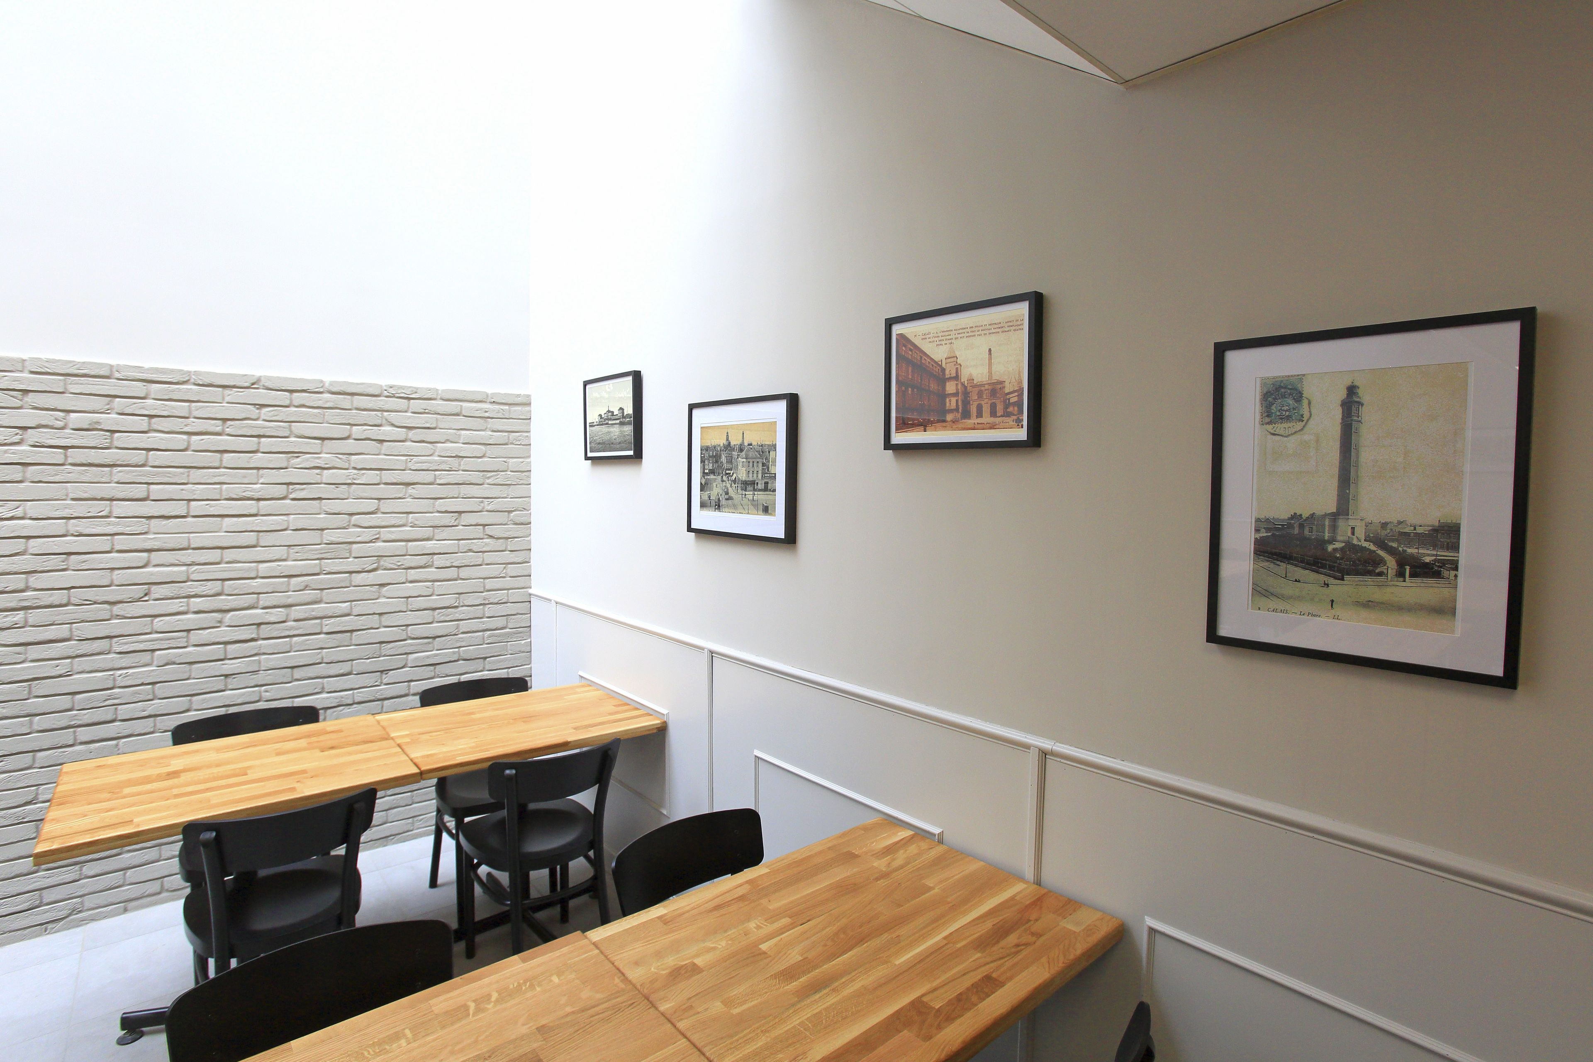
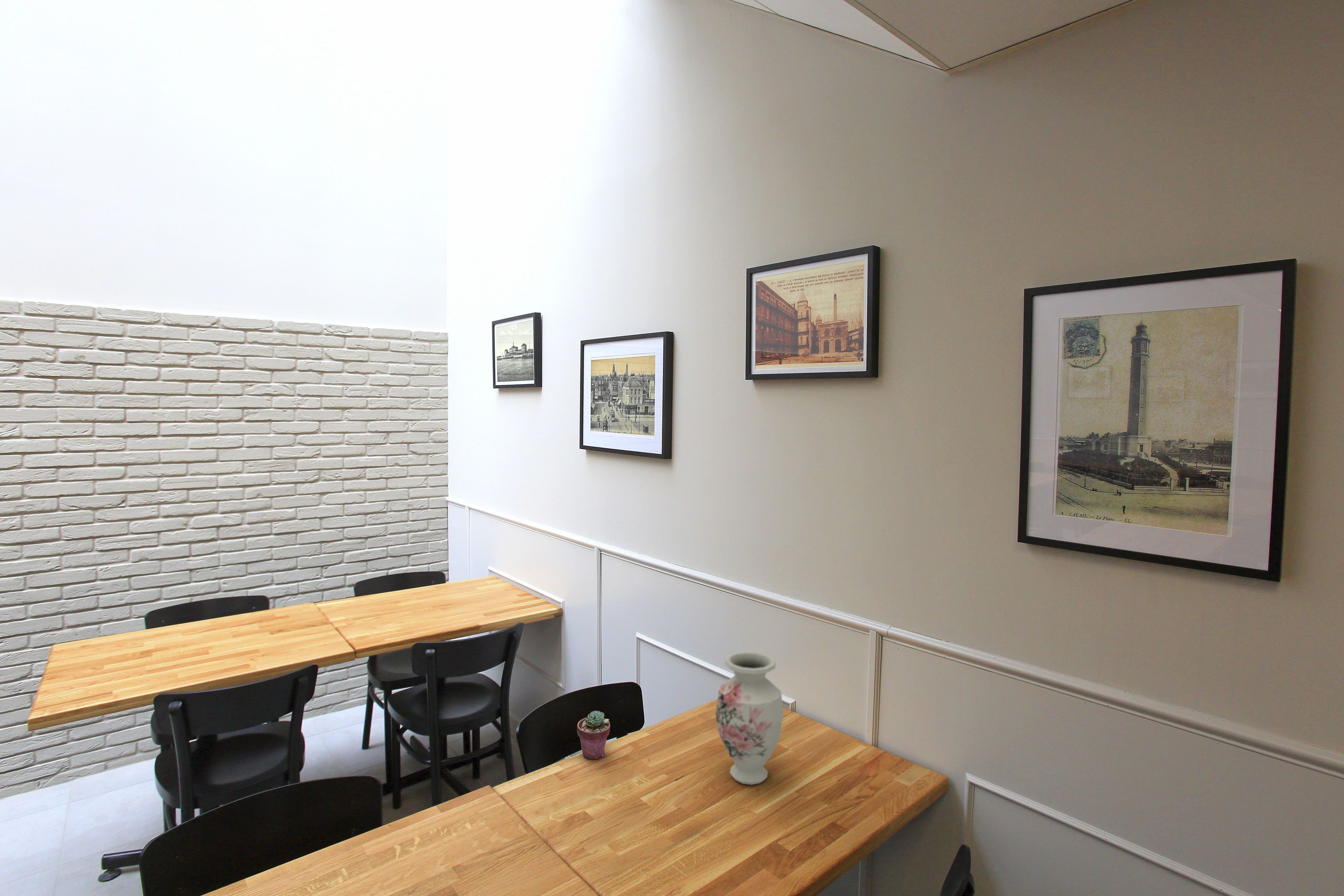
+ vase [715,651,784,785]
+ potted succulent [576,710,611,760]
